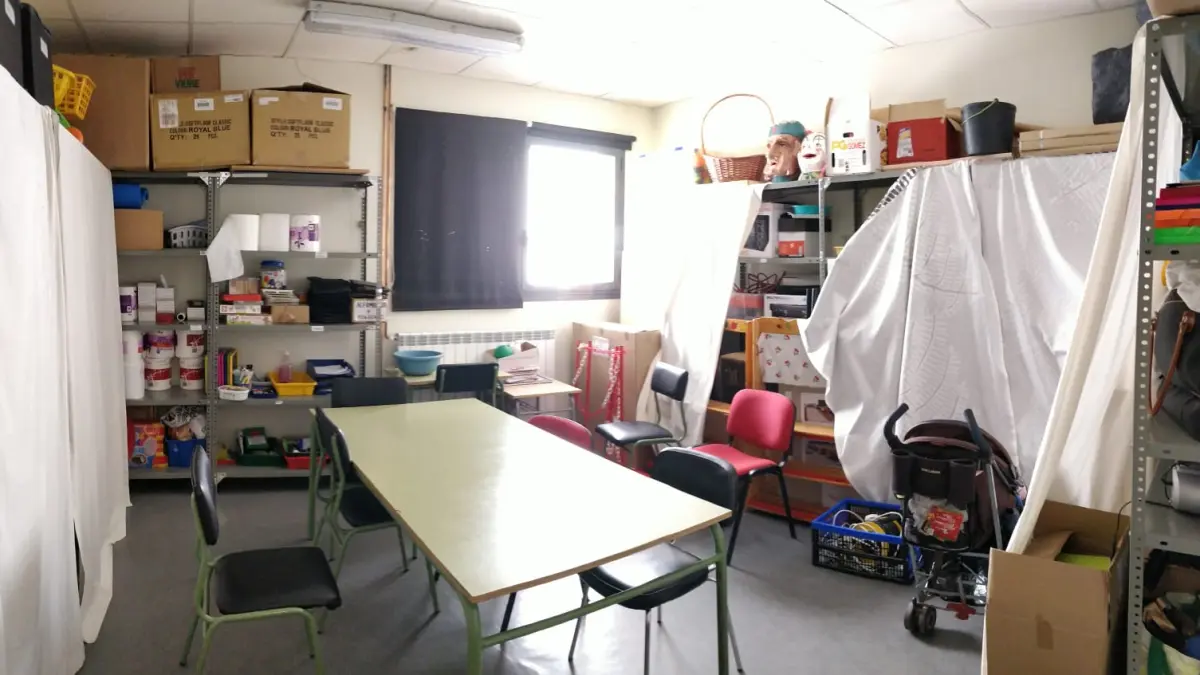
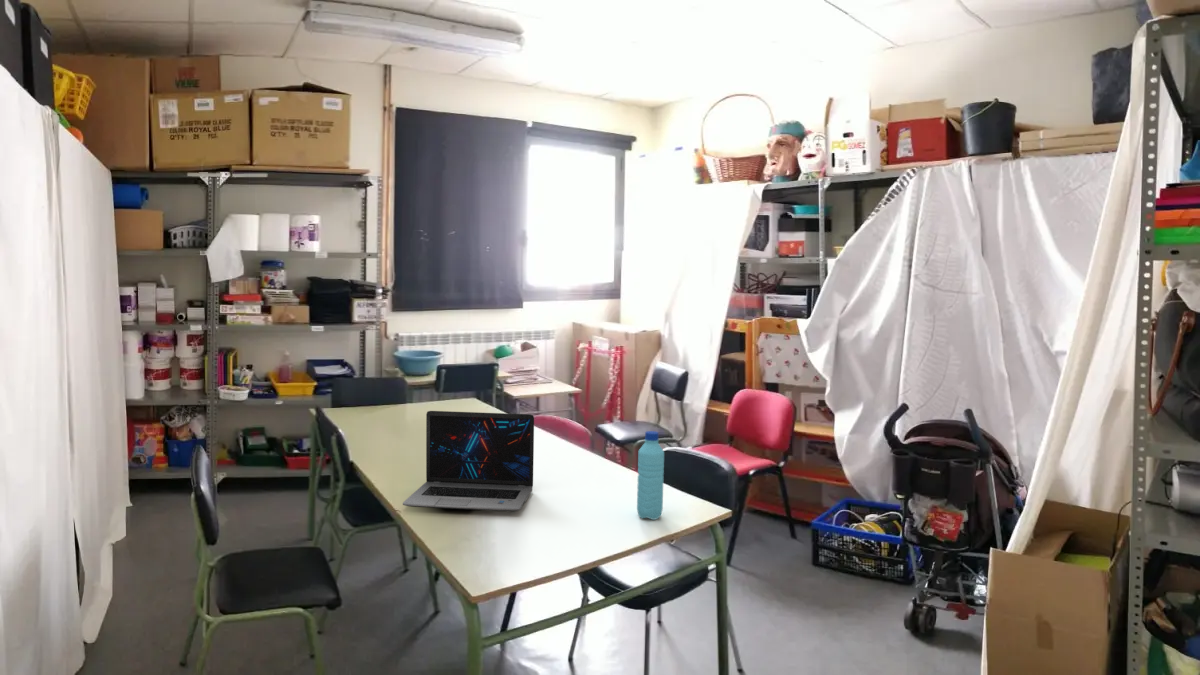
+ water bottle [636,430,665,521]
+ laptop [402,410,535,512]
